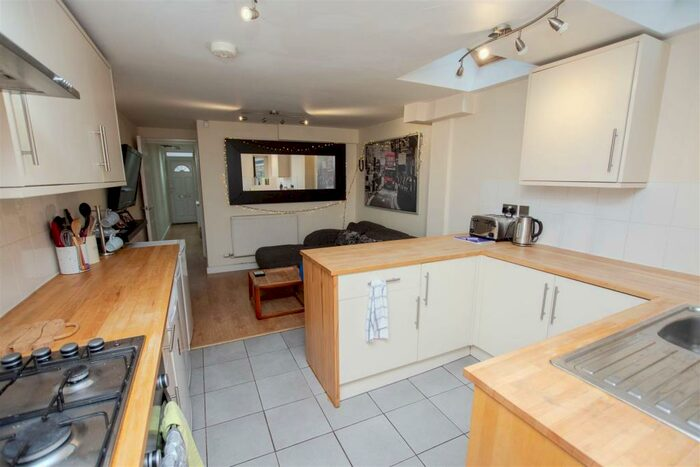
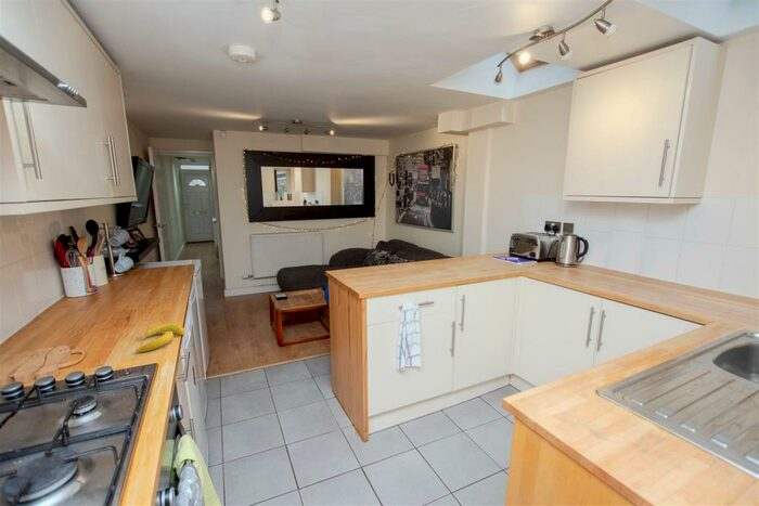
+ banana [134,322,186,353]
